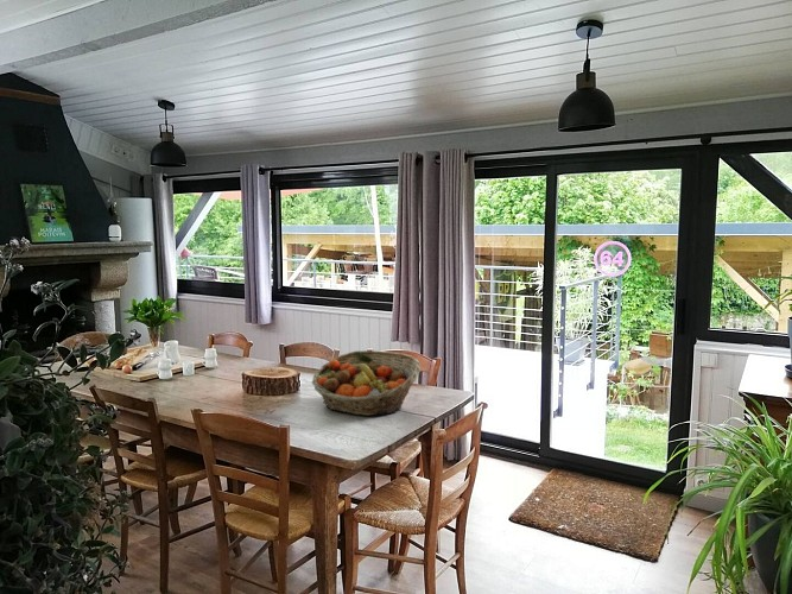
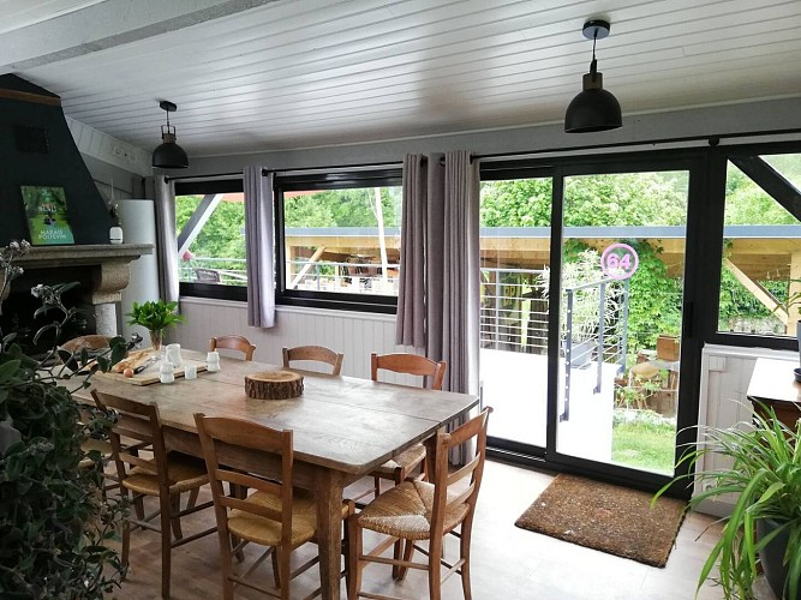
- fruit basket [311,349,422,417]
